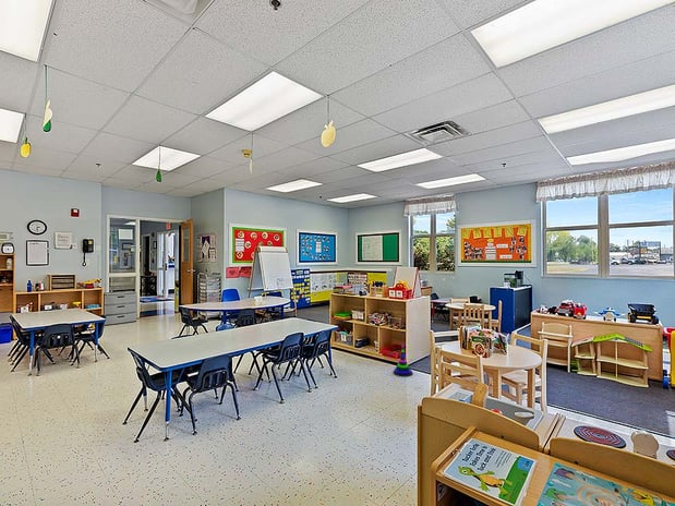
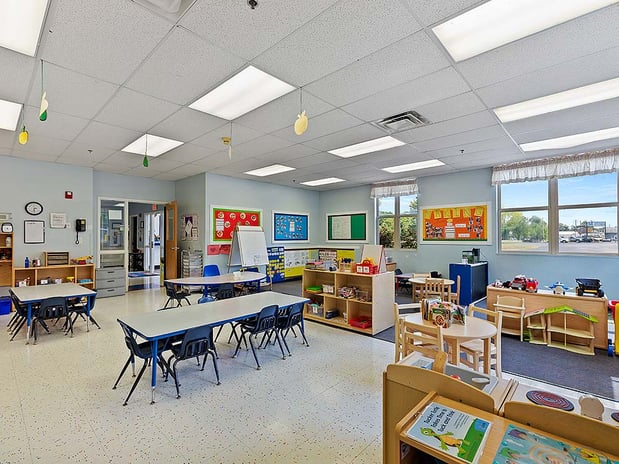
- stacking toy [393,344,413,377]
